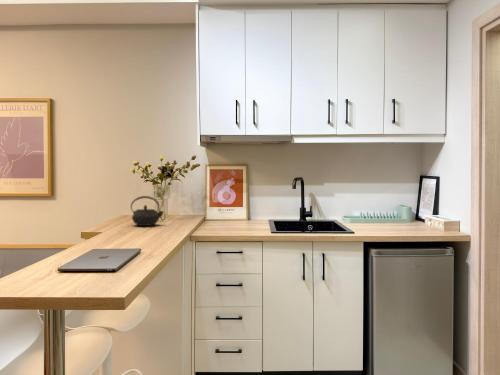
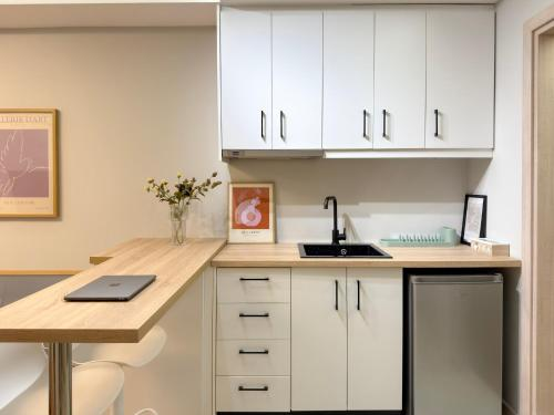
- kettle [130,195,165,227]
